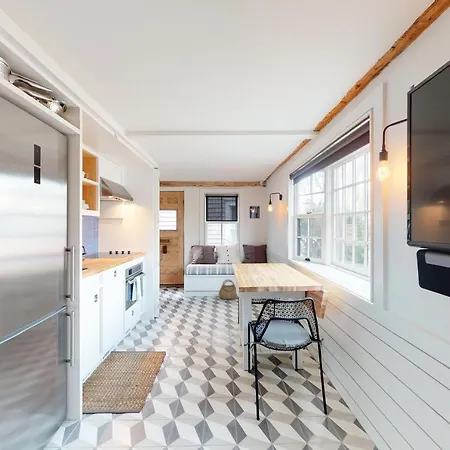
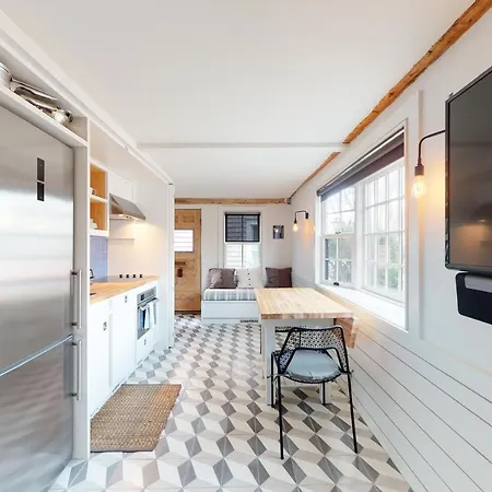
- basket [218,279,238,300]
